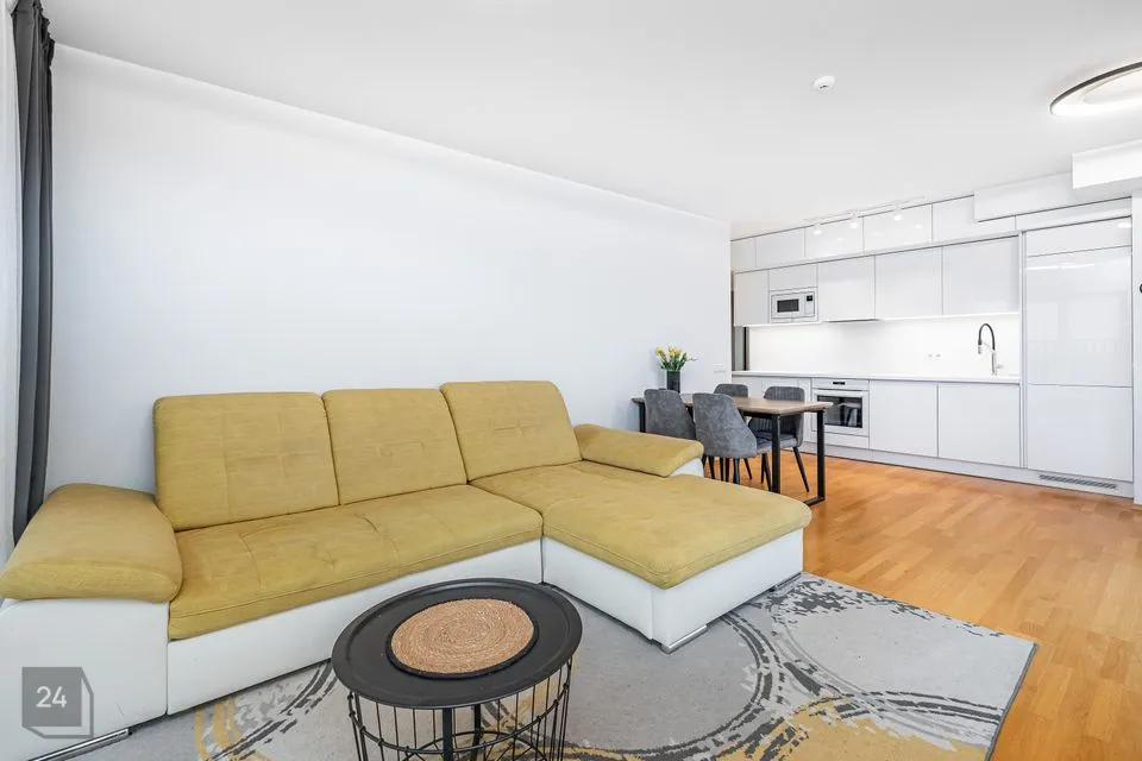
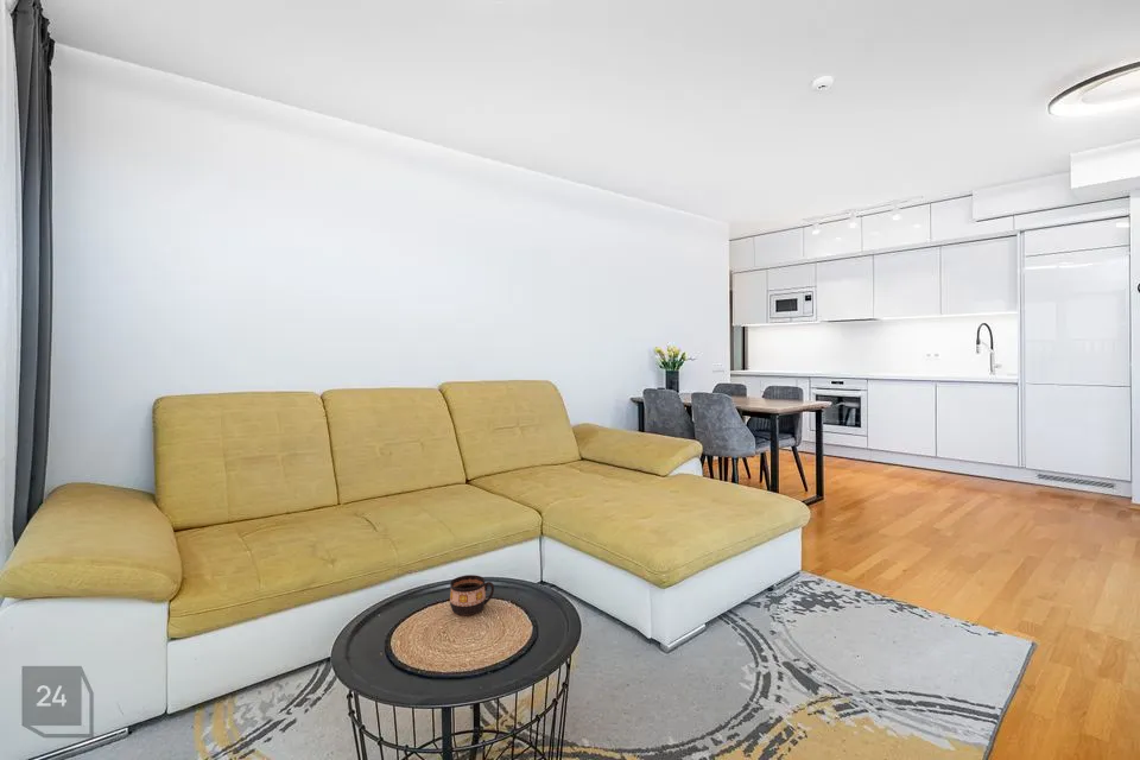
+ cup [449,574,495,616]
